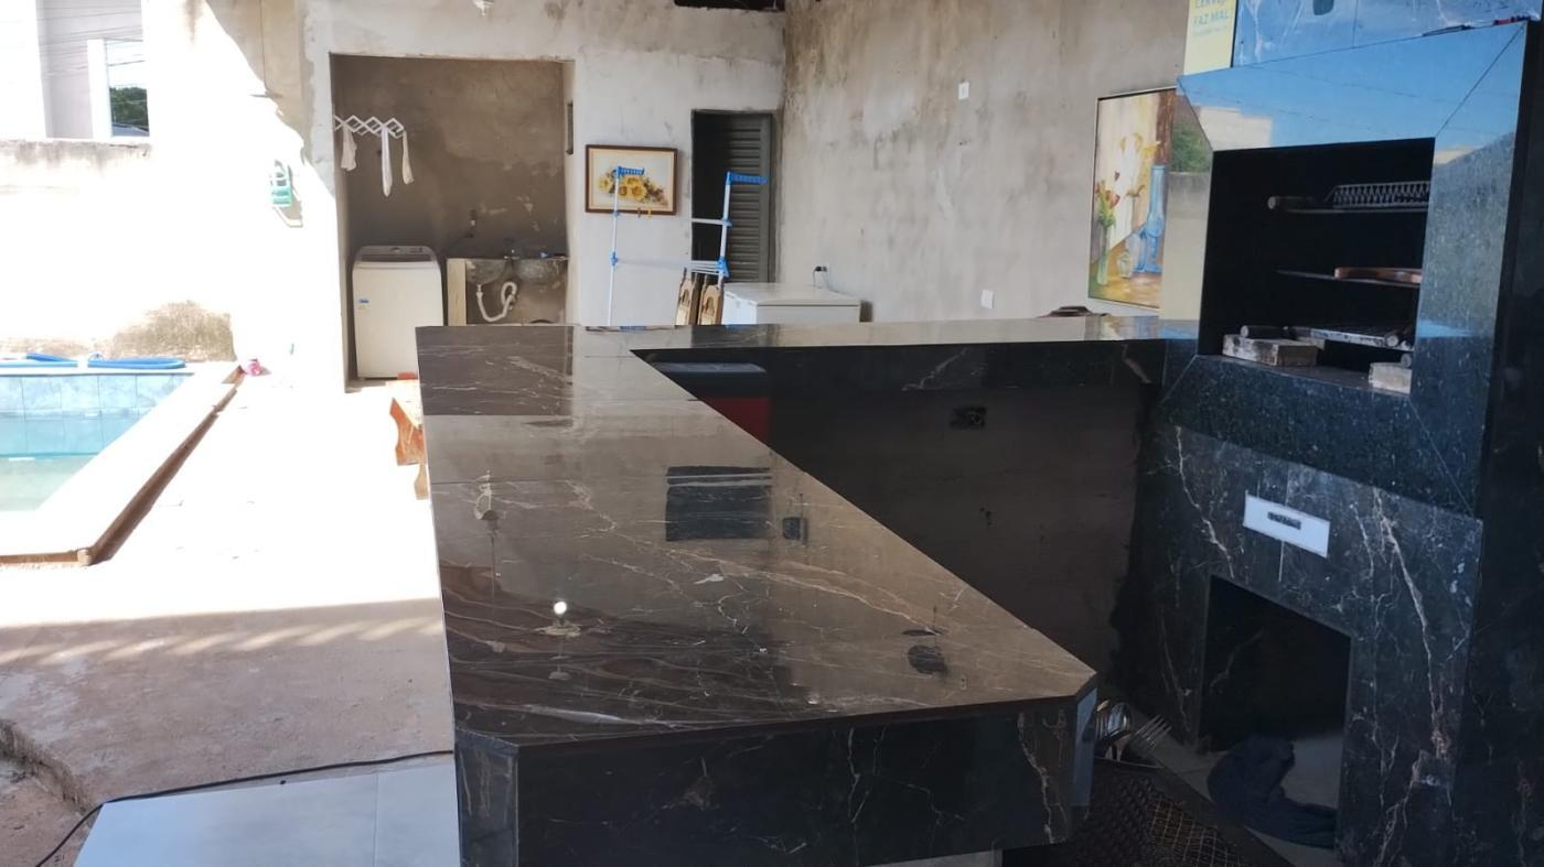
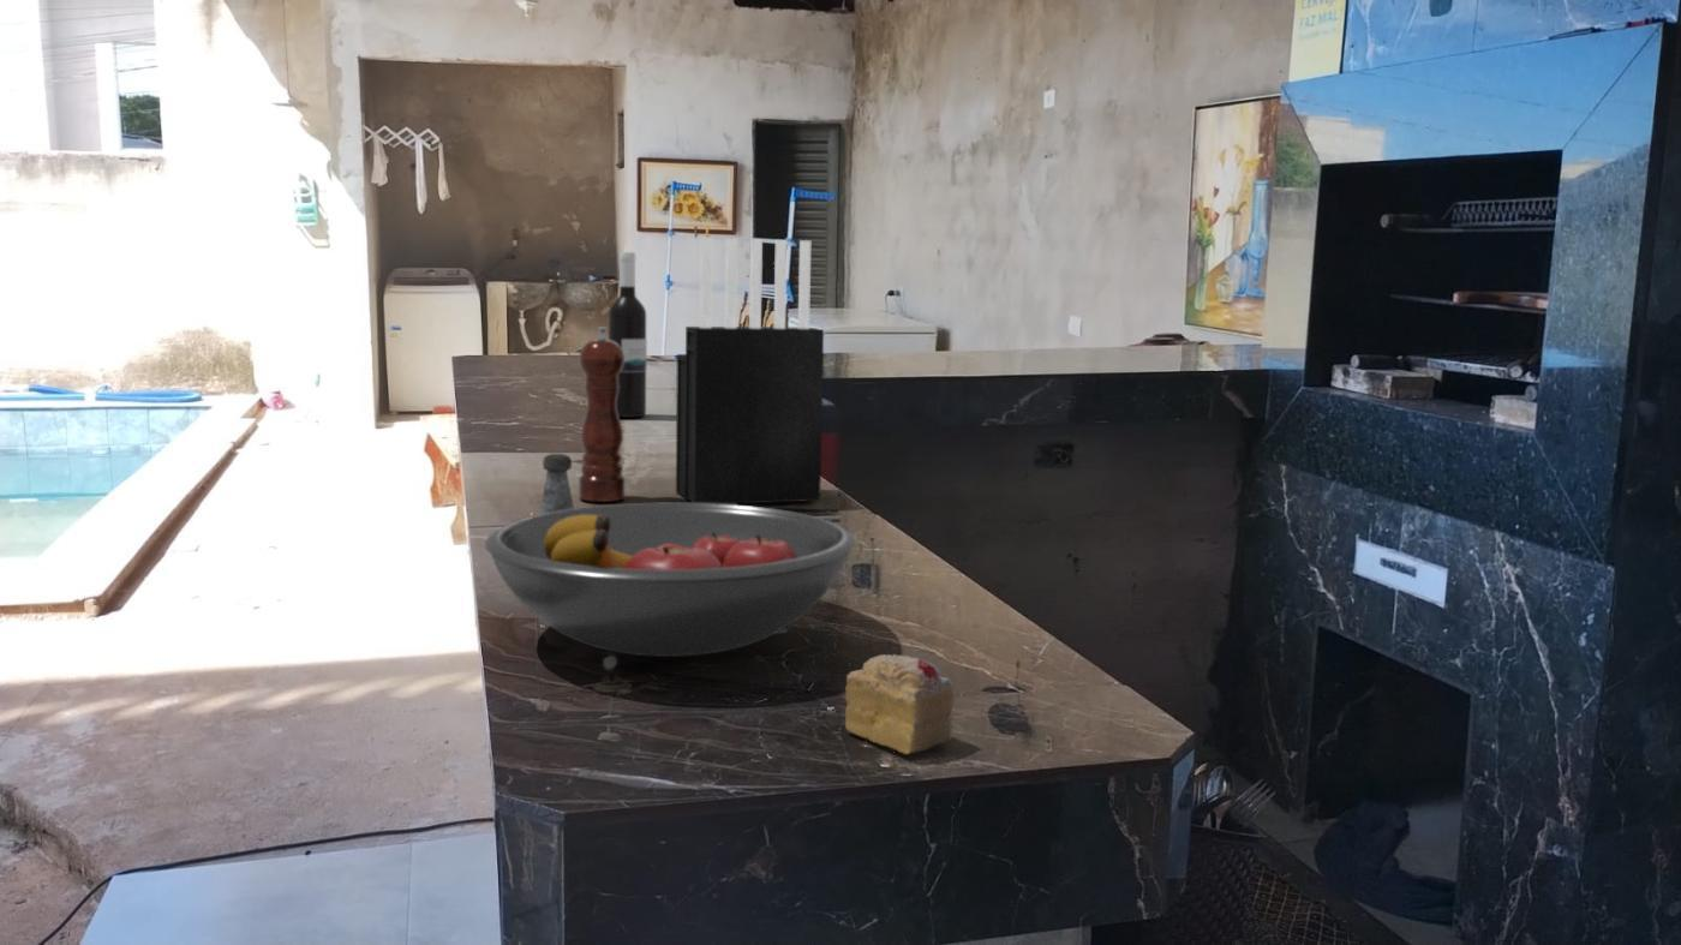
+ cake slice [844,653,956,756]
+ wine bottle [608,251,648,419]
+ pepper mill [578,325,626,503]
+ salt shaker [538,453,575,515]
+ knife block [675,237,825,504]
+ fruit bowl [484,502,856,658]
